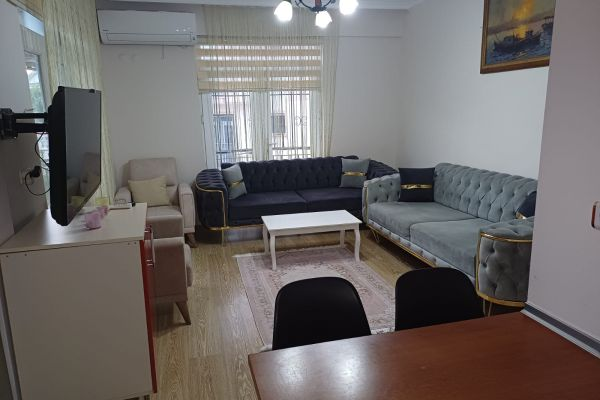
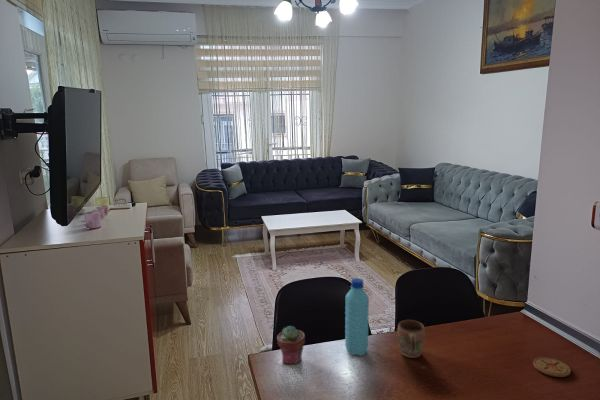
+ coaster [532,356,572,378]
+ mug [396,319,426,359]
+ water bottle [344,277,370,356]
+ potted succulent [276,325,306,365]
